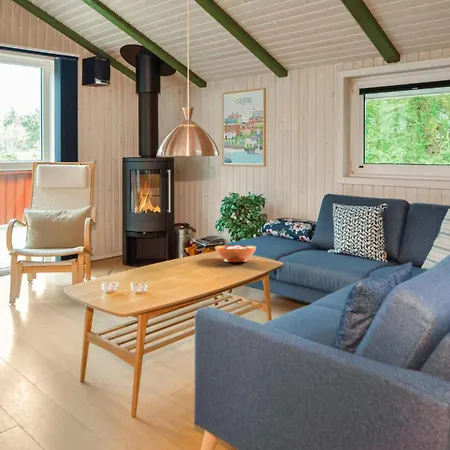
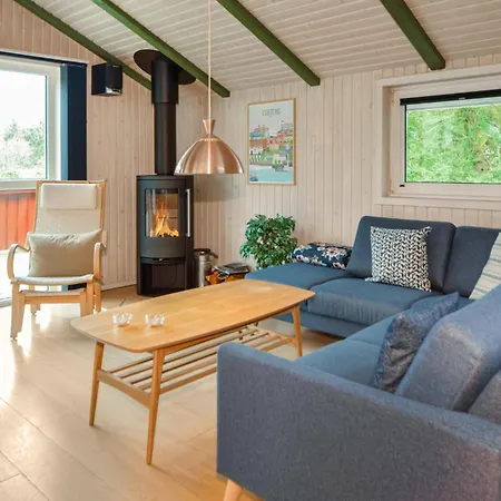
- decorative bowl [214,244,257,263]
